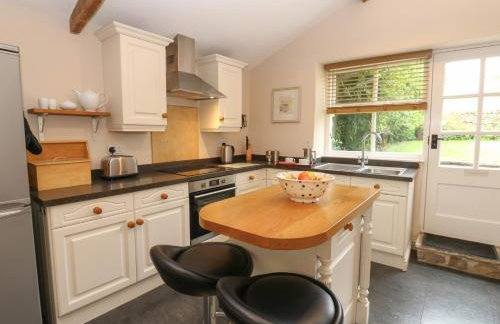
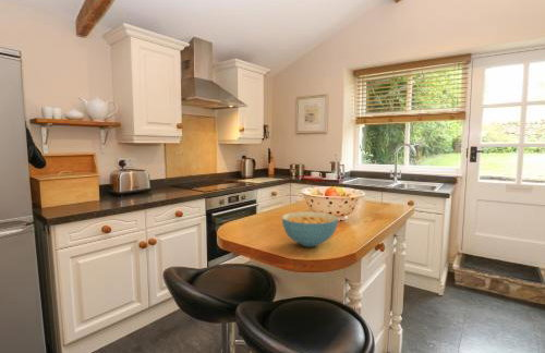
+ cereal bowl [281,210,339,247]
